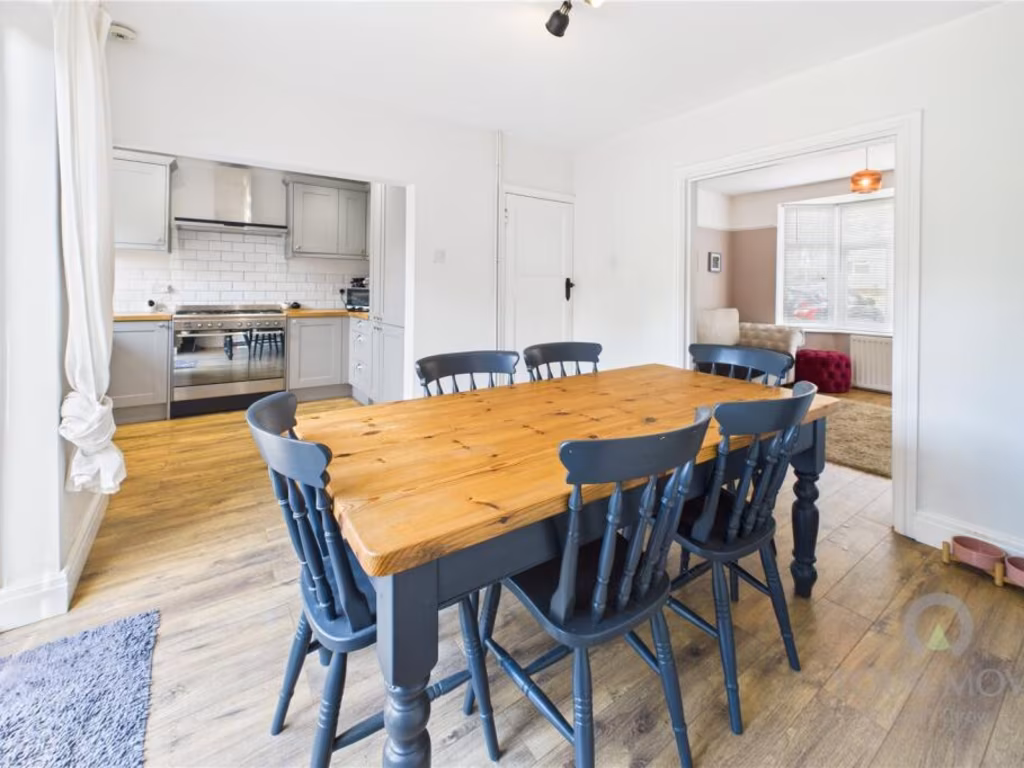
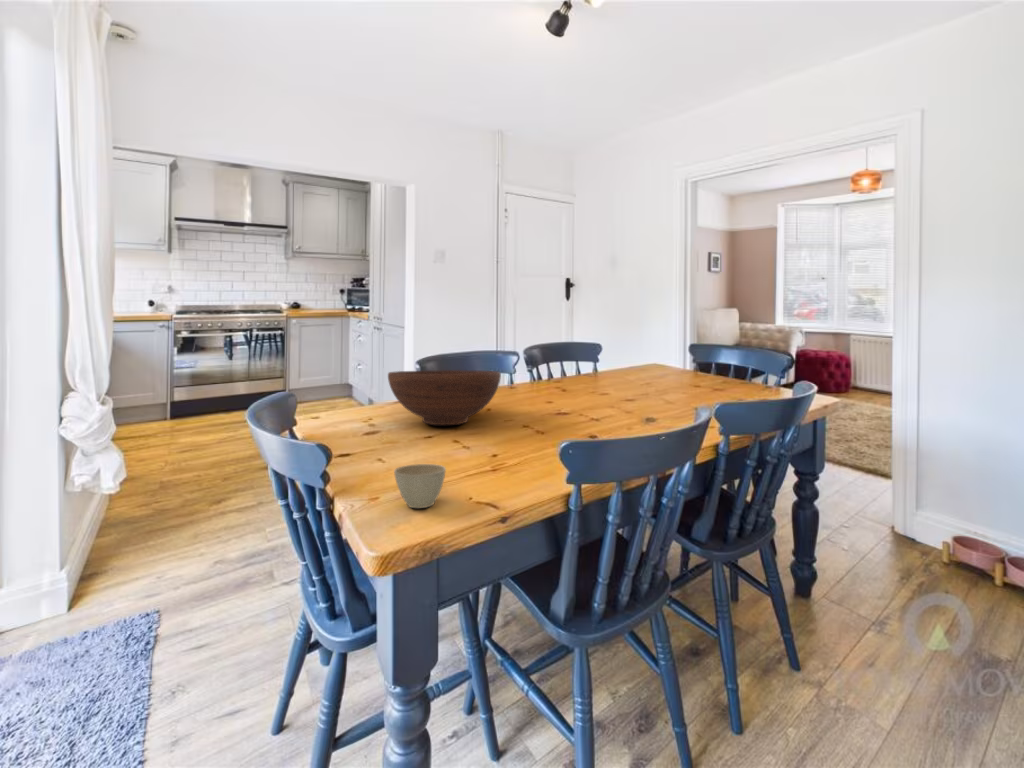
+ flower pot [393,463,447,509]
+ fruit bowl [387,369,502,426]
